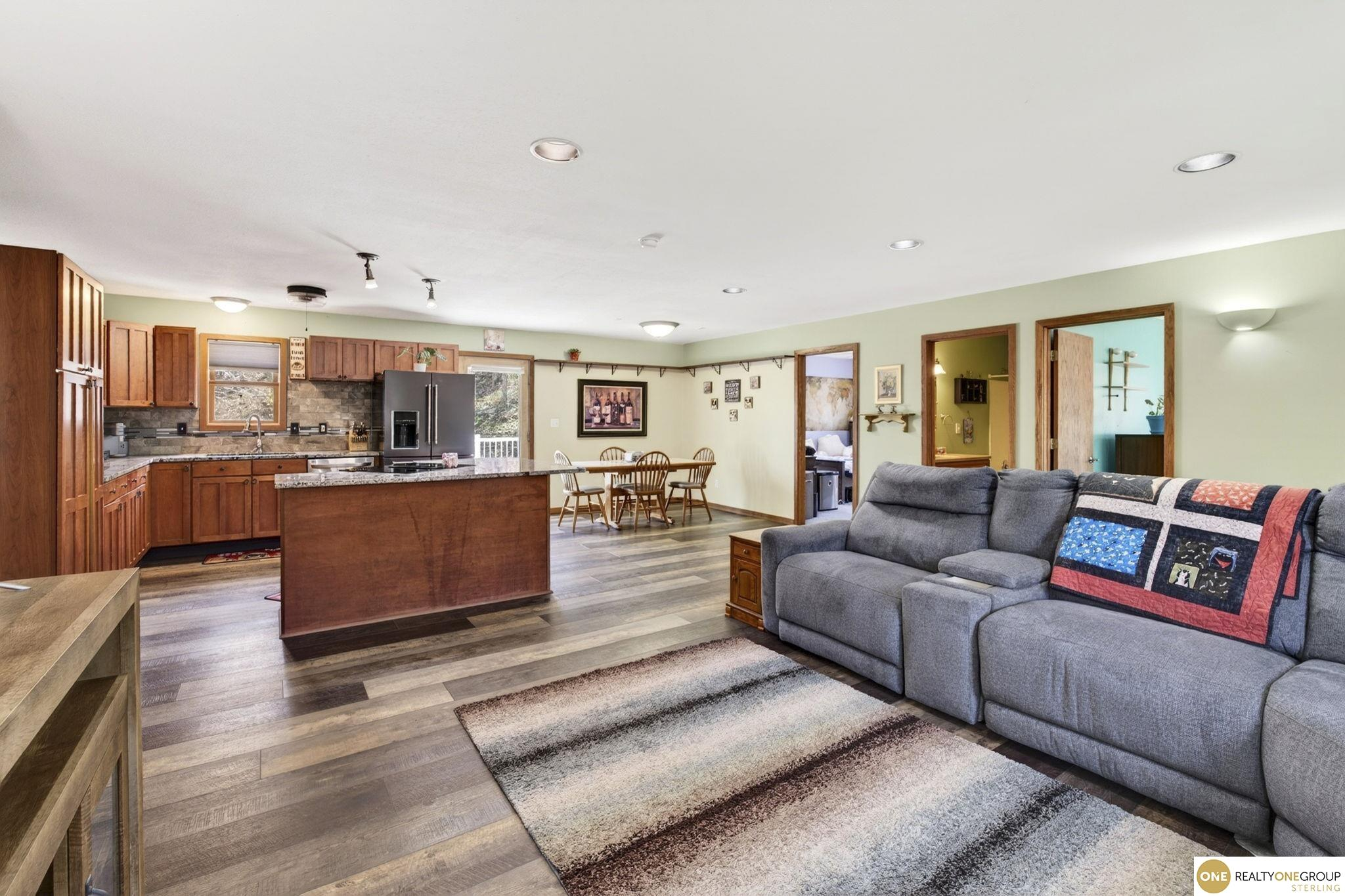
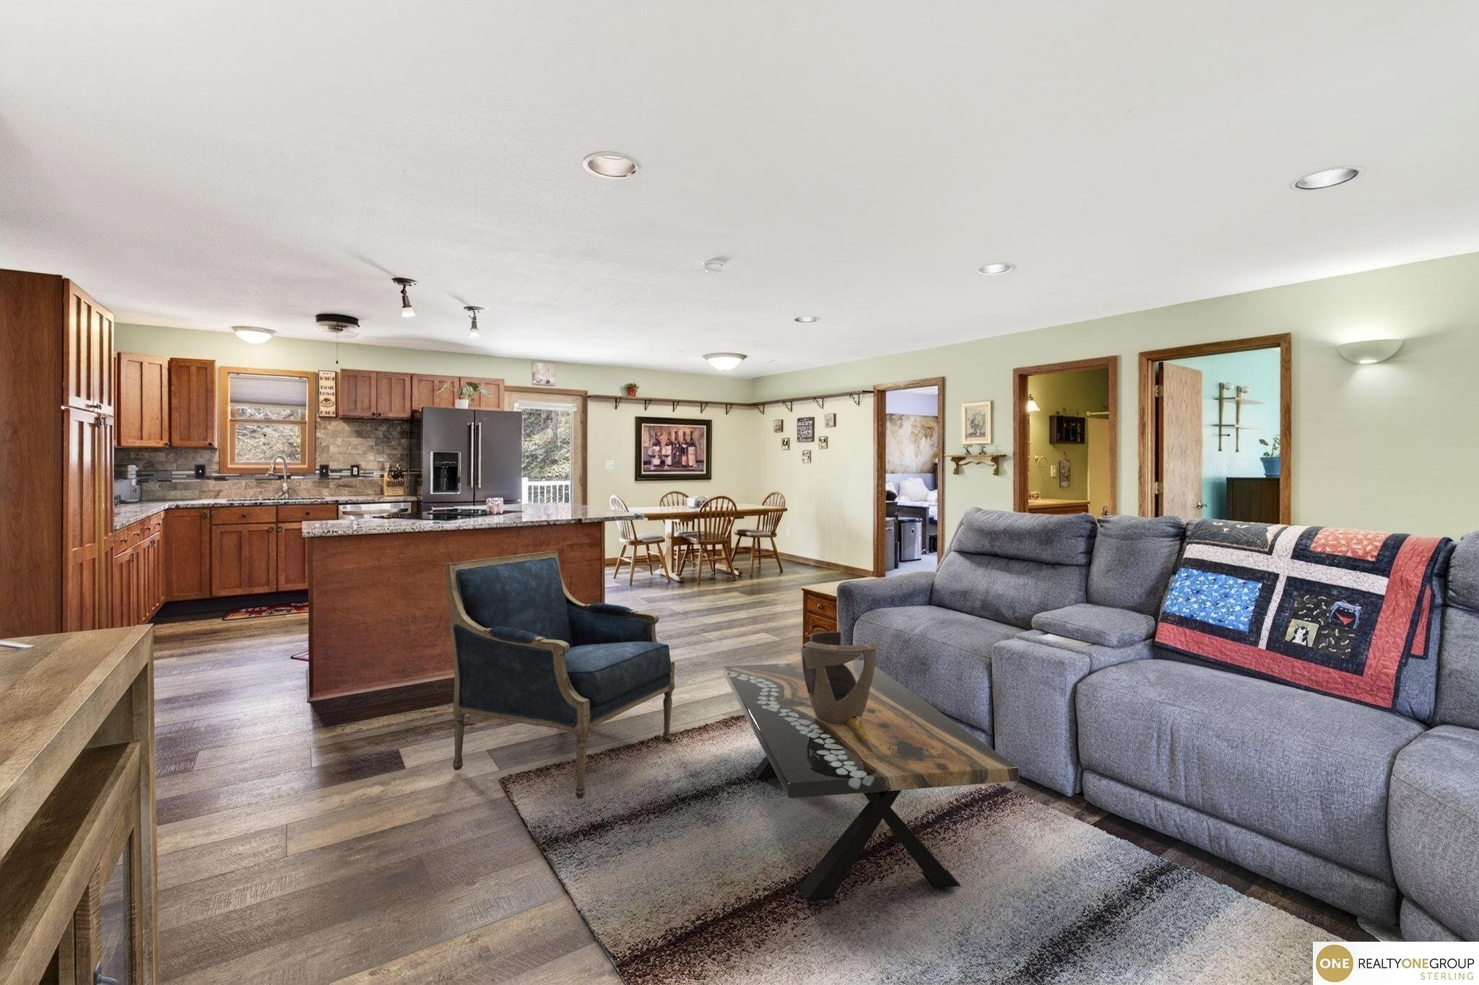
+ decorative bowl [801,631,881,723]
+ armchair [443,550,676,799]
+ coffee table [722,660,1019,903]
